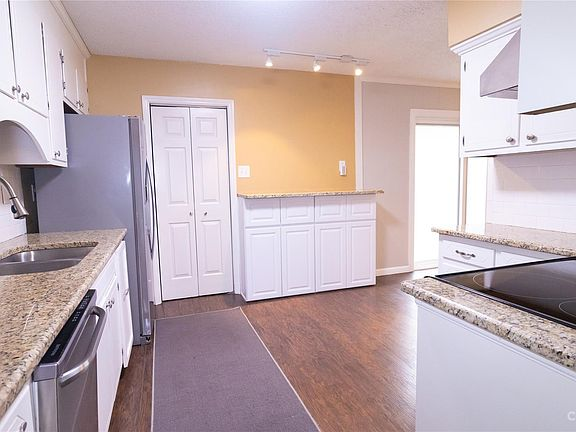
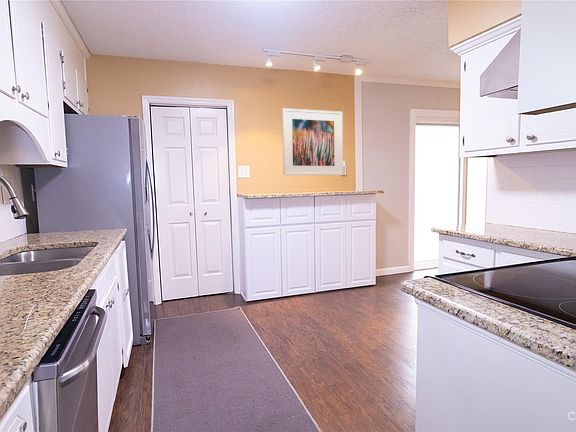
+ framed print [281,107,344,176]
